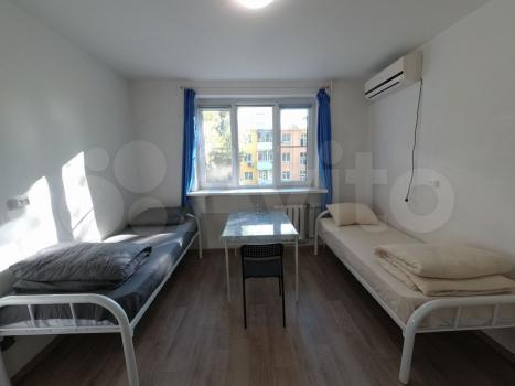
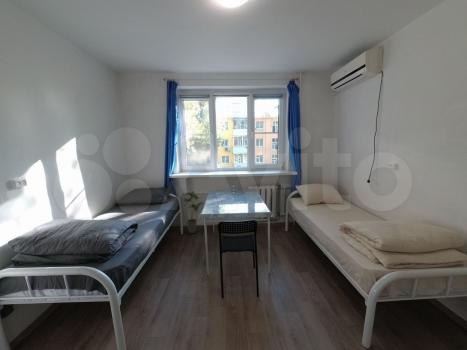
+ house plant [182,190,205,234]
